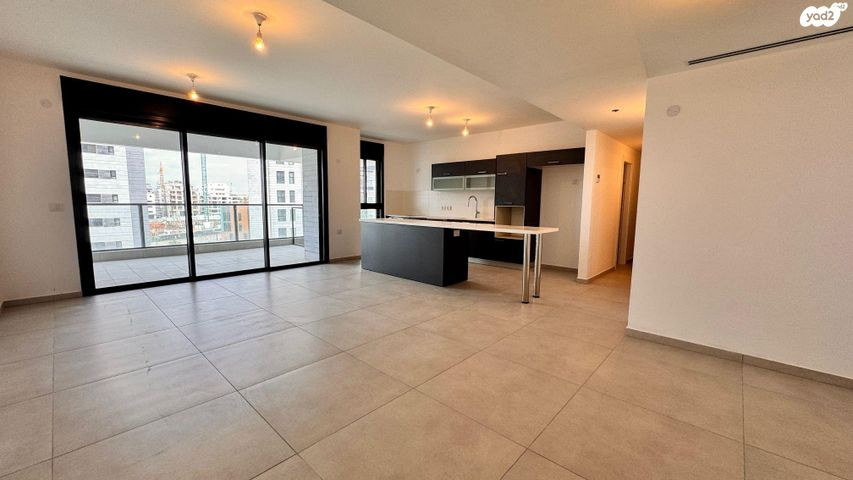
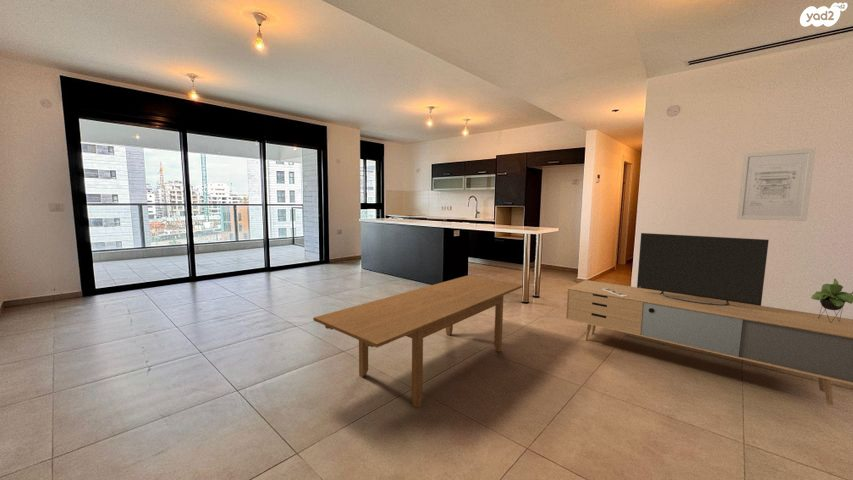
+ dining table [312,275,524,409]
+ wall art [736,147,816,222]
+ media console [565,232,853,406]
